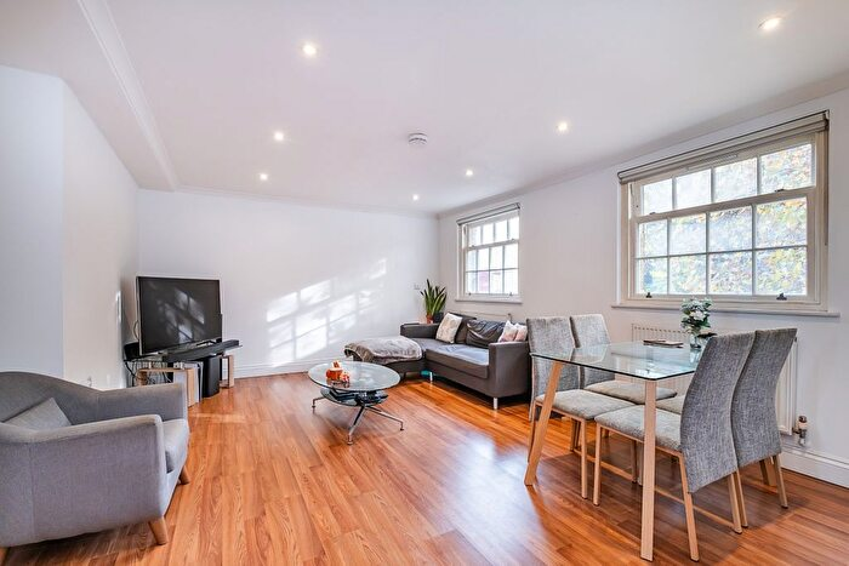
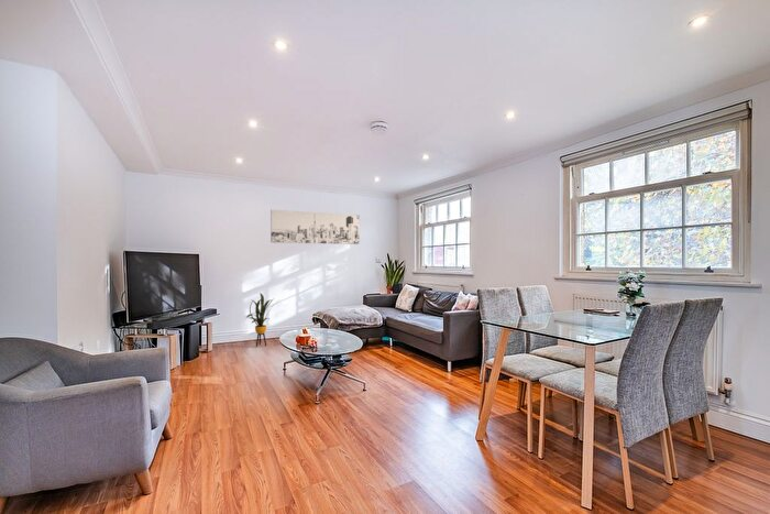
+ house plant [245,292,279,348]
+ wall art [270,209,361,245]
